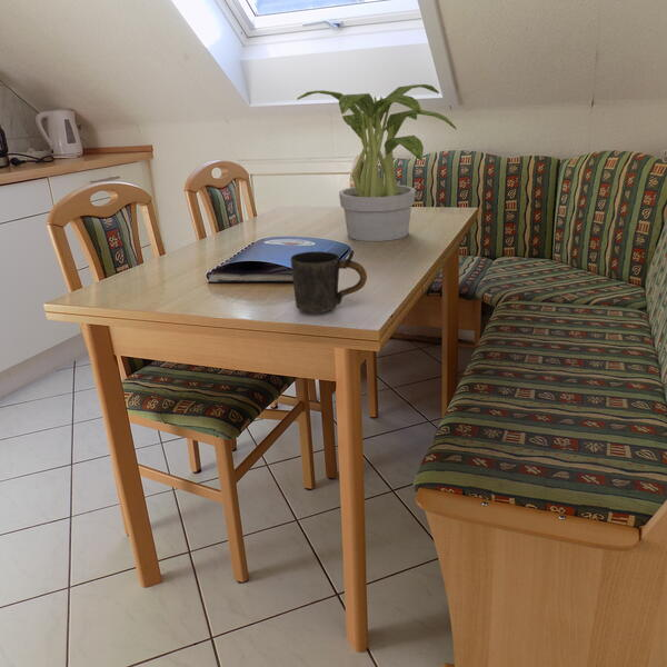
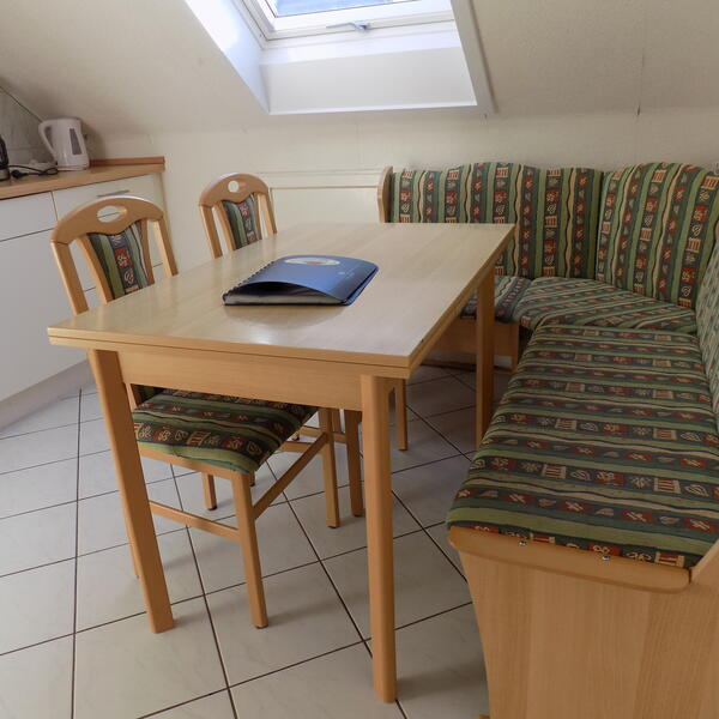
- mug [290,249,368,313]
- potted plant [296,83,457,242]
